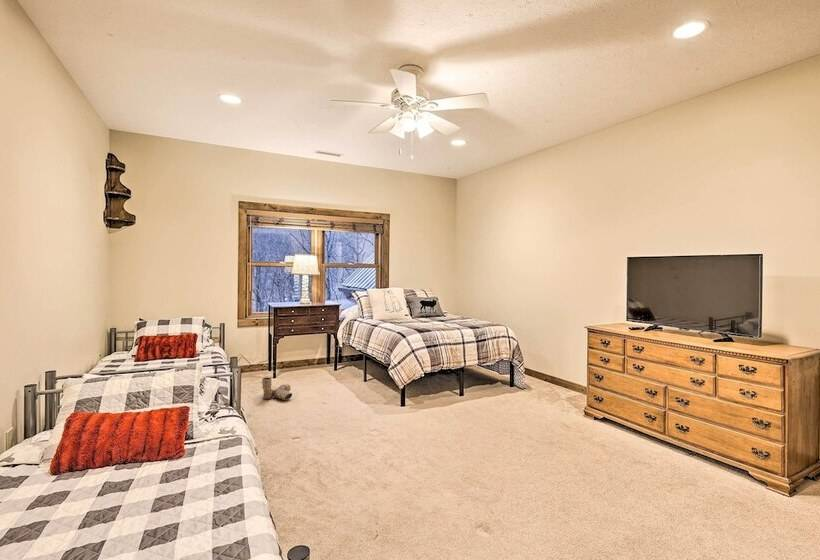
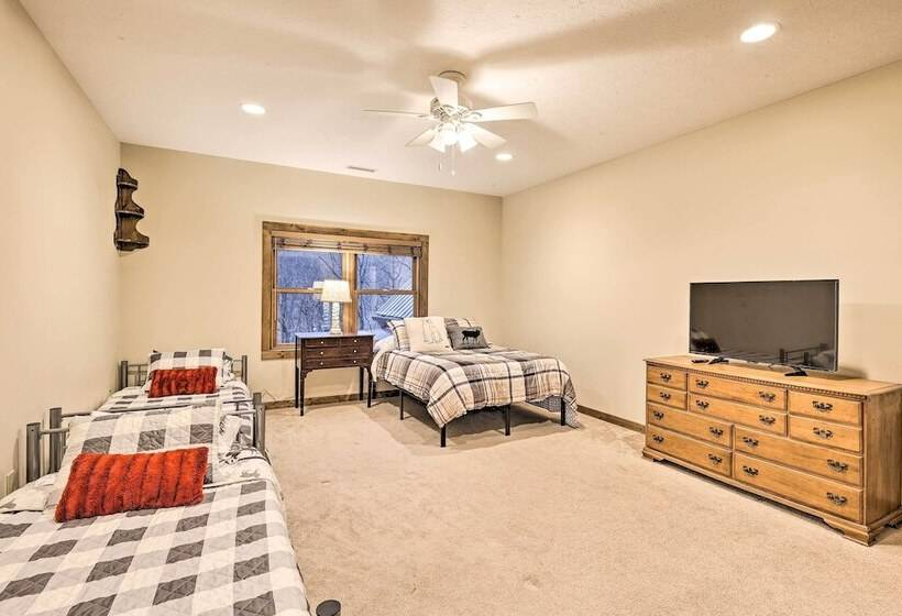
- boots [261,377,293,401]
